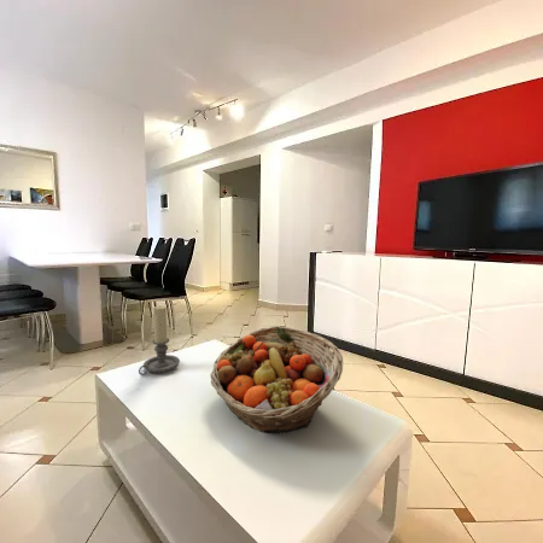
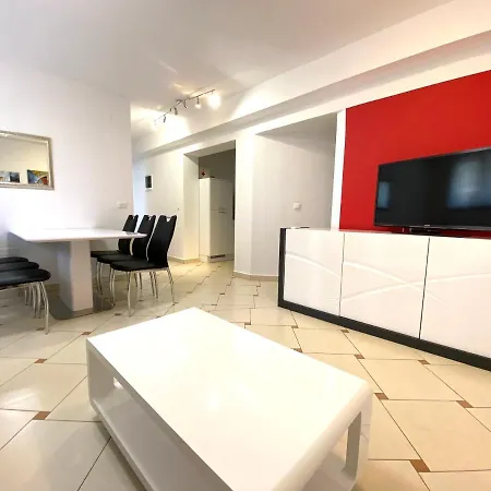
- fruit basket [209,325,344,434]
- candle holder [138,304,181,376]
